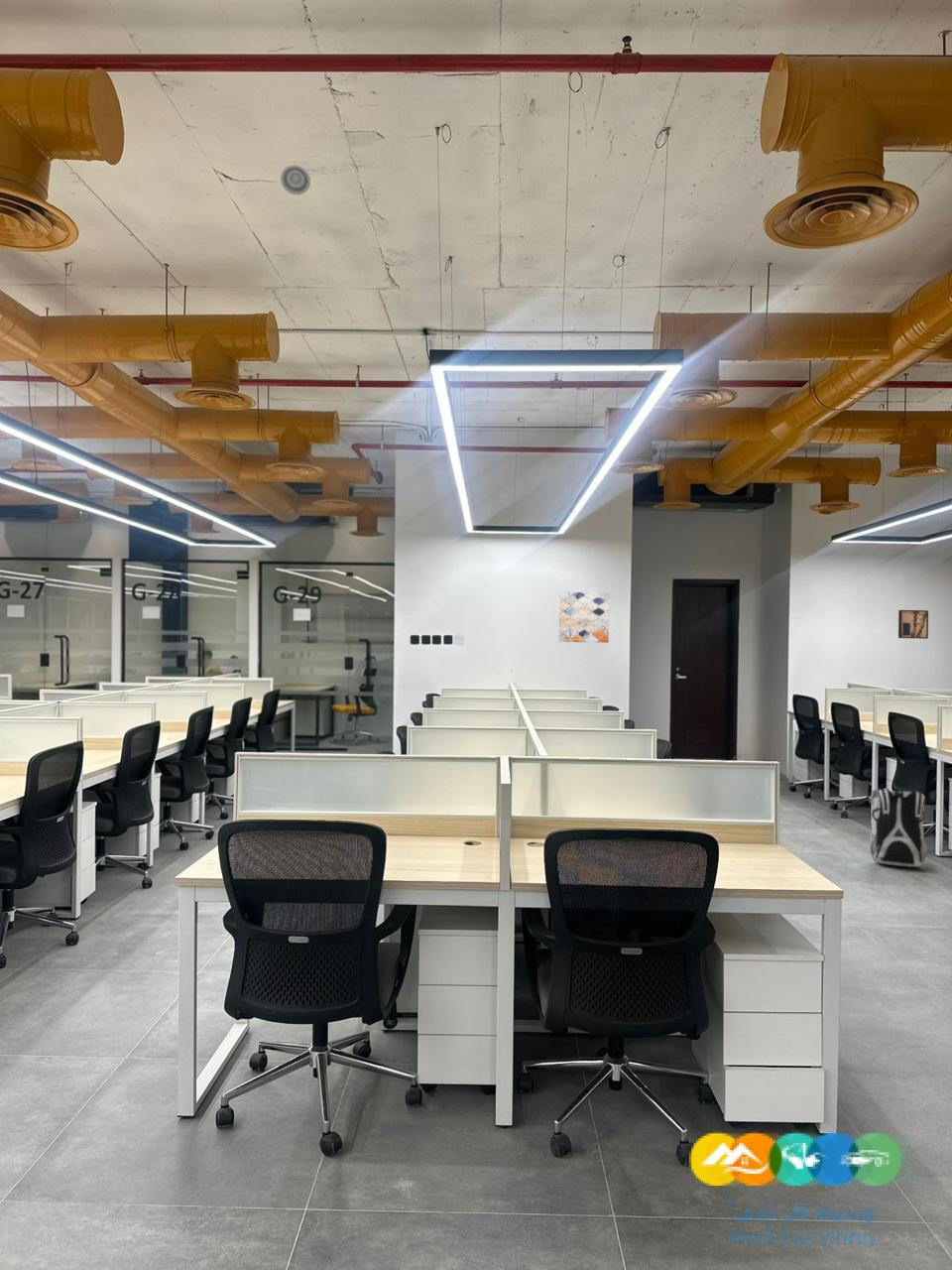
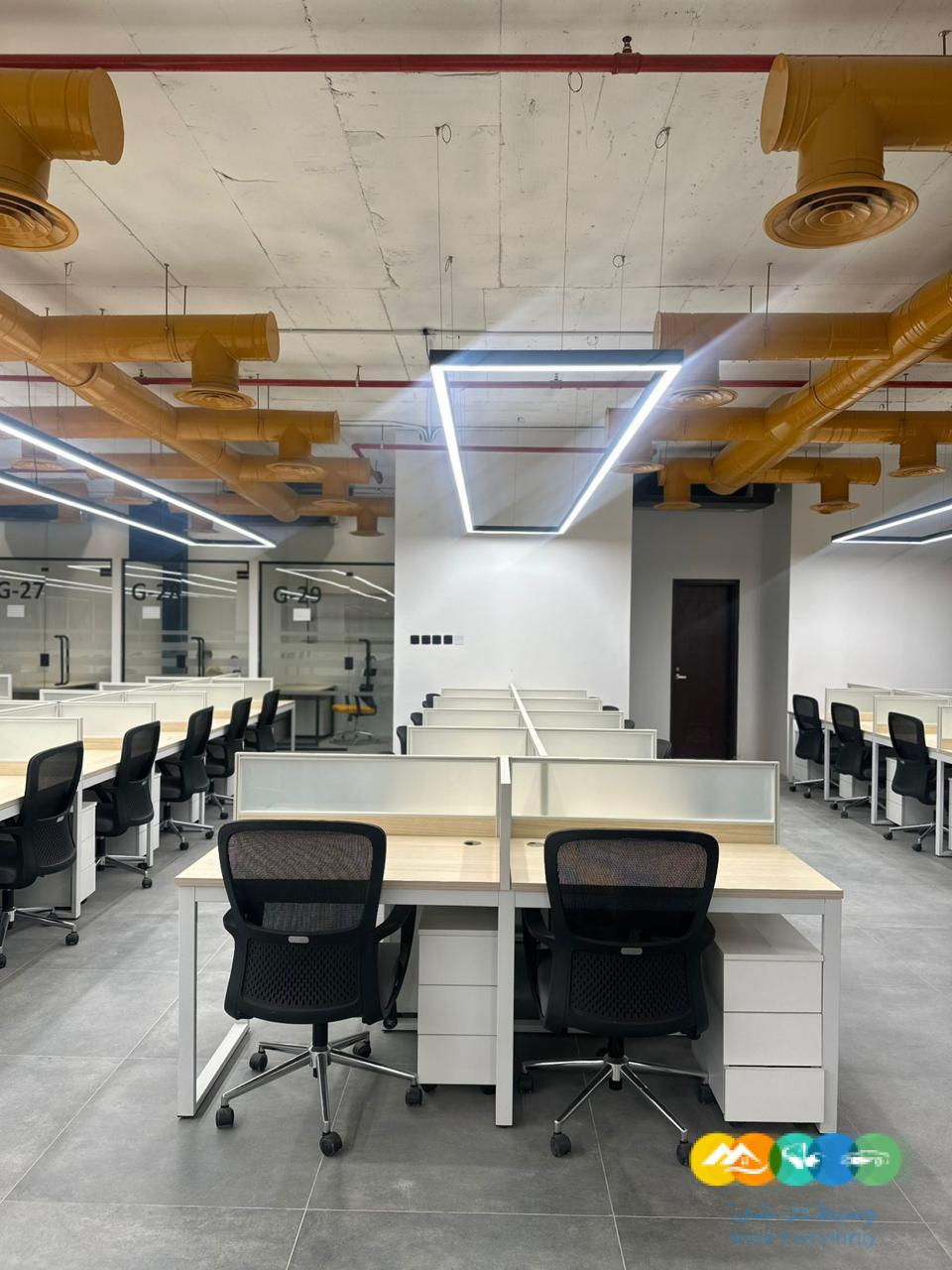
- wall art [897,609,929,640]
- wall art [557,591,610,644]
- smoke detector [280,165,311,195]
- backpack [869,786,928,868]
